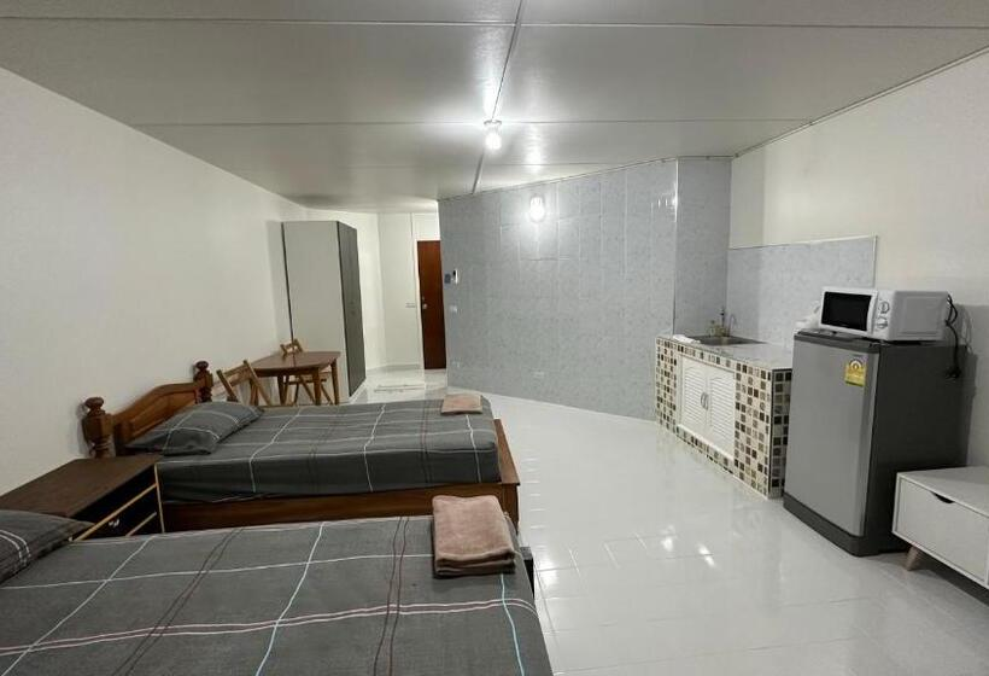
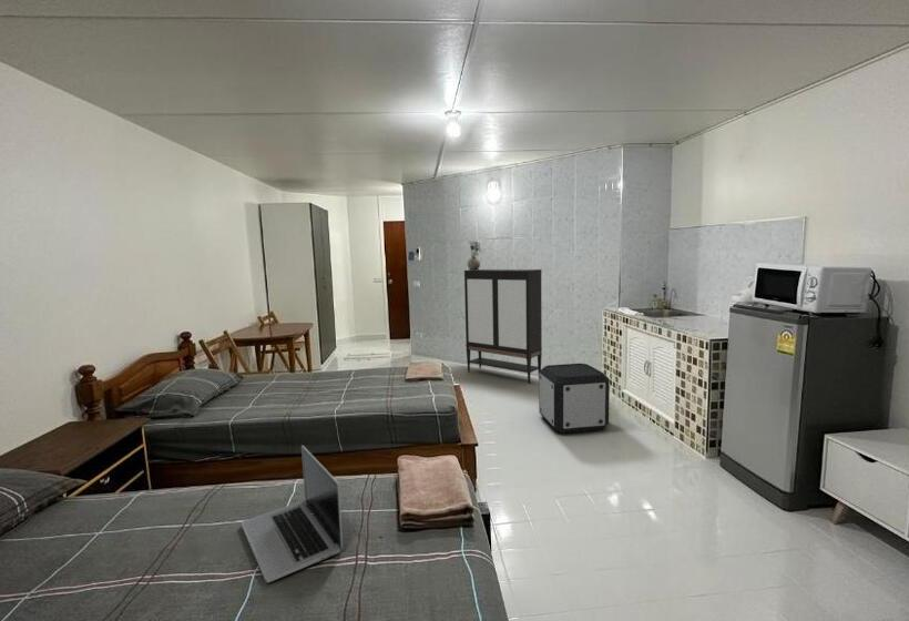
+ storage cabinet [463,268,543,385]
+ laptop [241,445,344,583]
+ potted plant [467,240,487,271]
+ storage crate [538,363,611,435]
